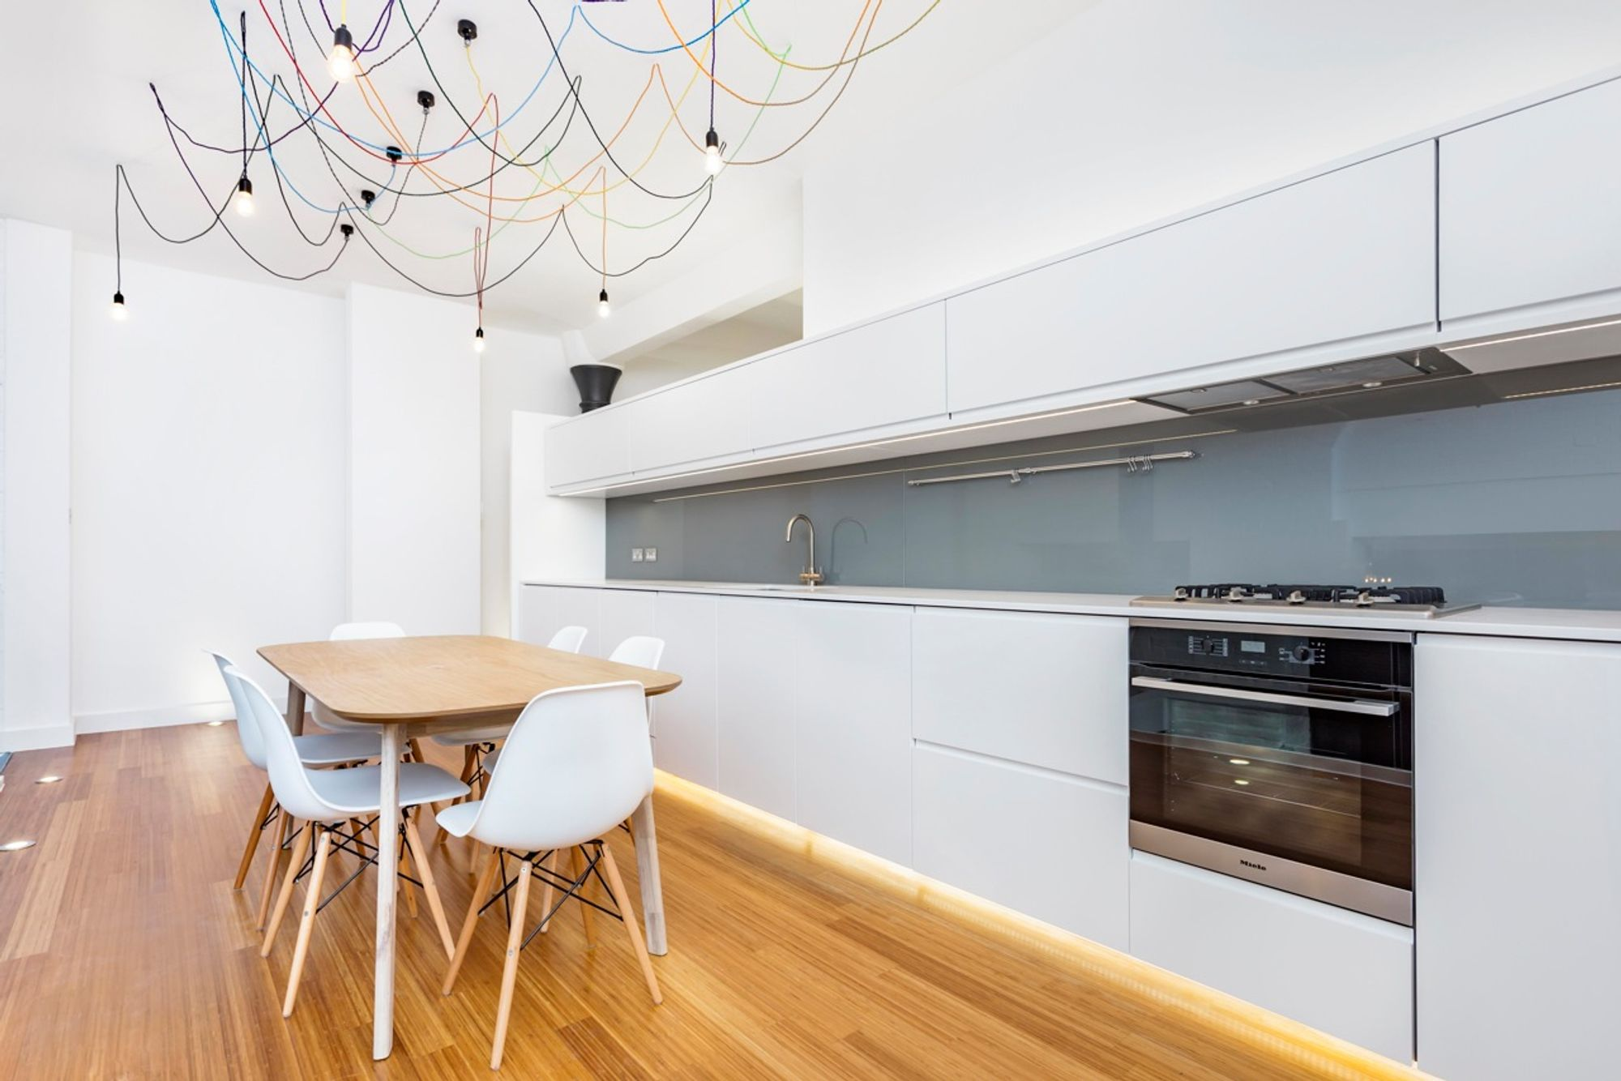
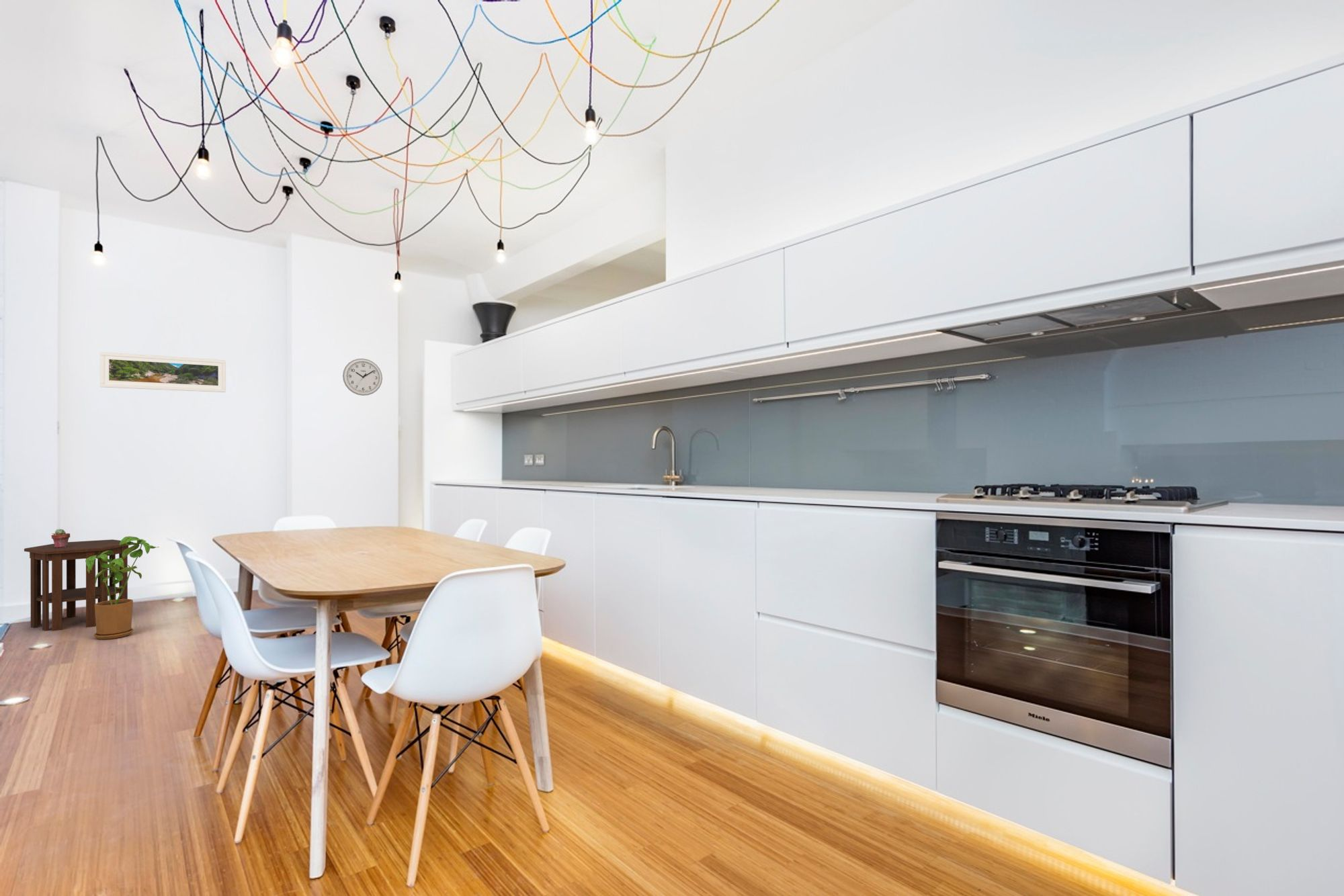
+ side table [24,539,134,631]
+ house plant [85,536,159,640]
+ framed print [99,351,226,393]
+ potted succulent [50,529,71,547]
+ wall clock [342,358,383,396]
